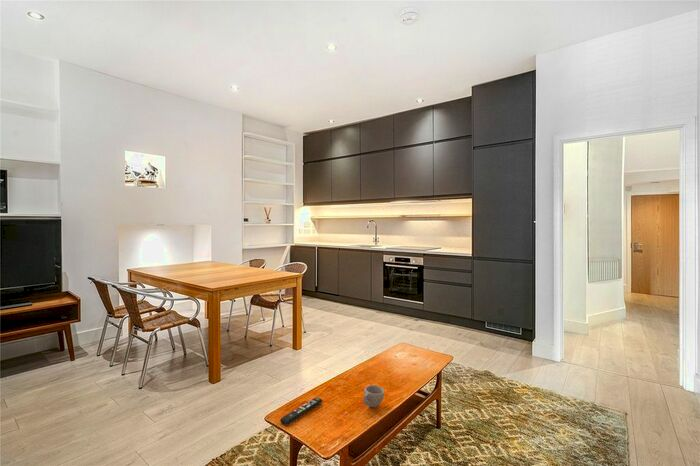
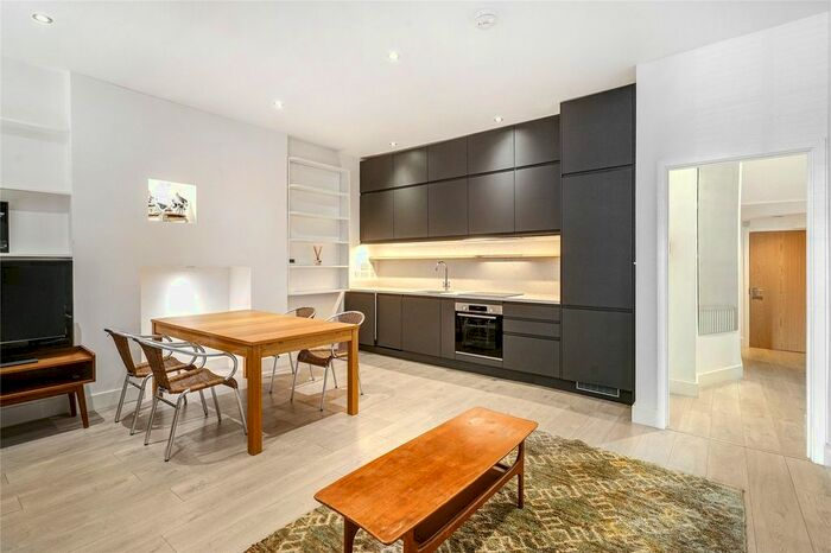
- cup [362,384,385,408]
- remote control [279,396,323,426]
